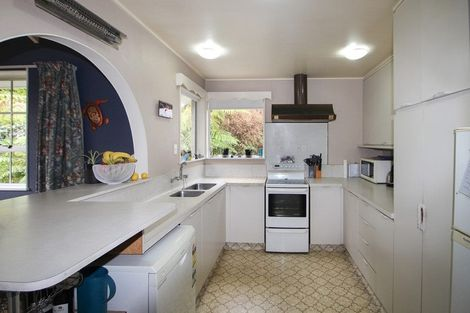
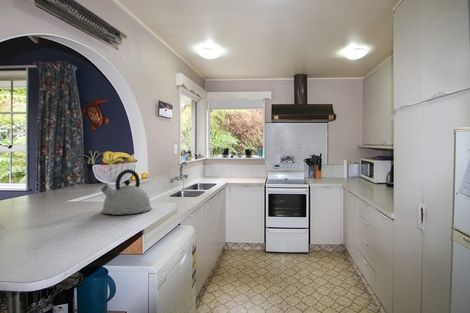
+ kettle [100,168,153,215]
